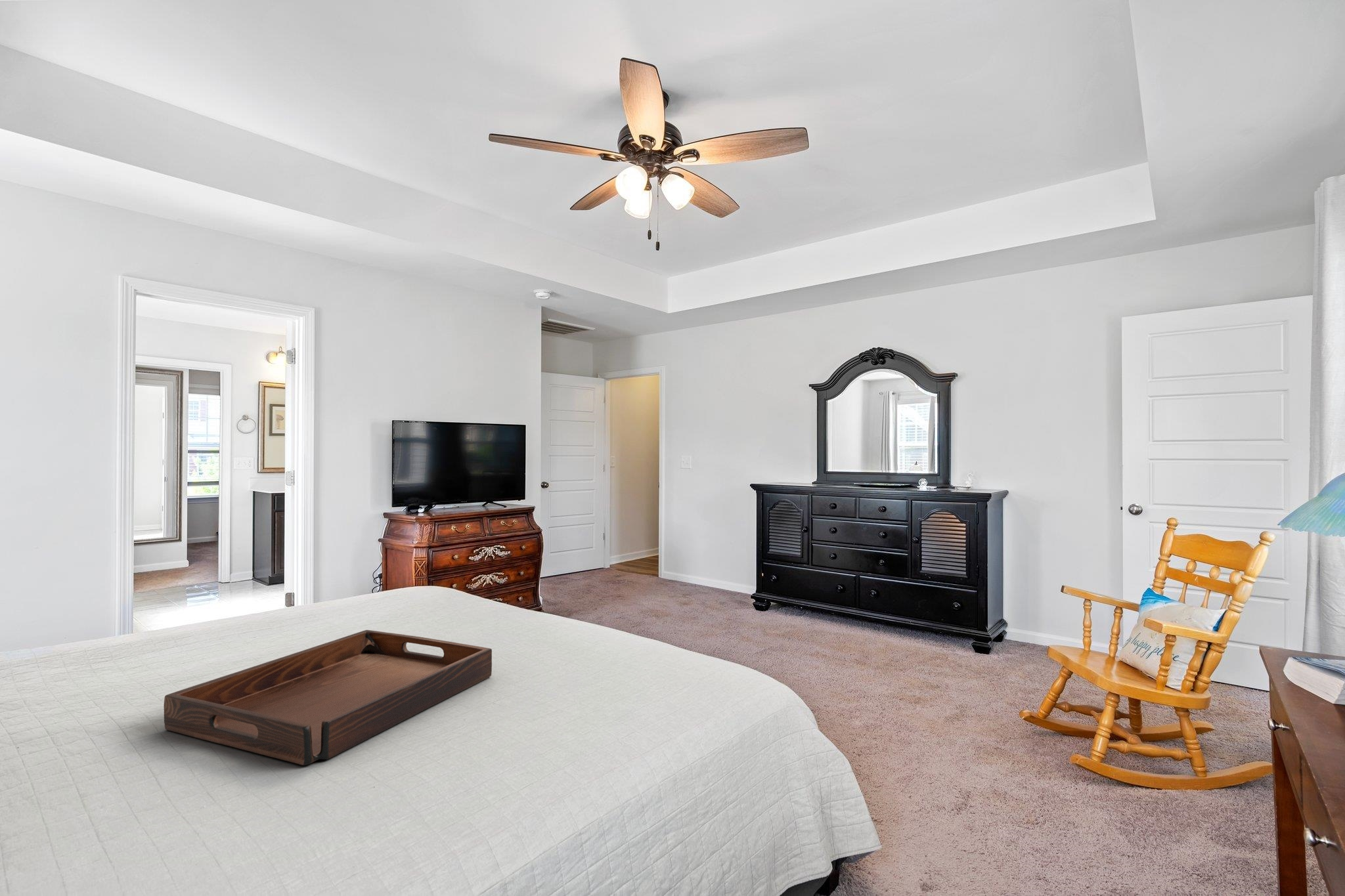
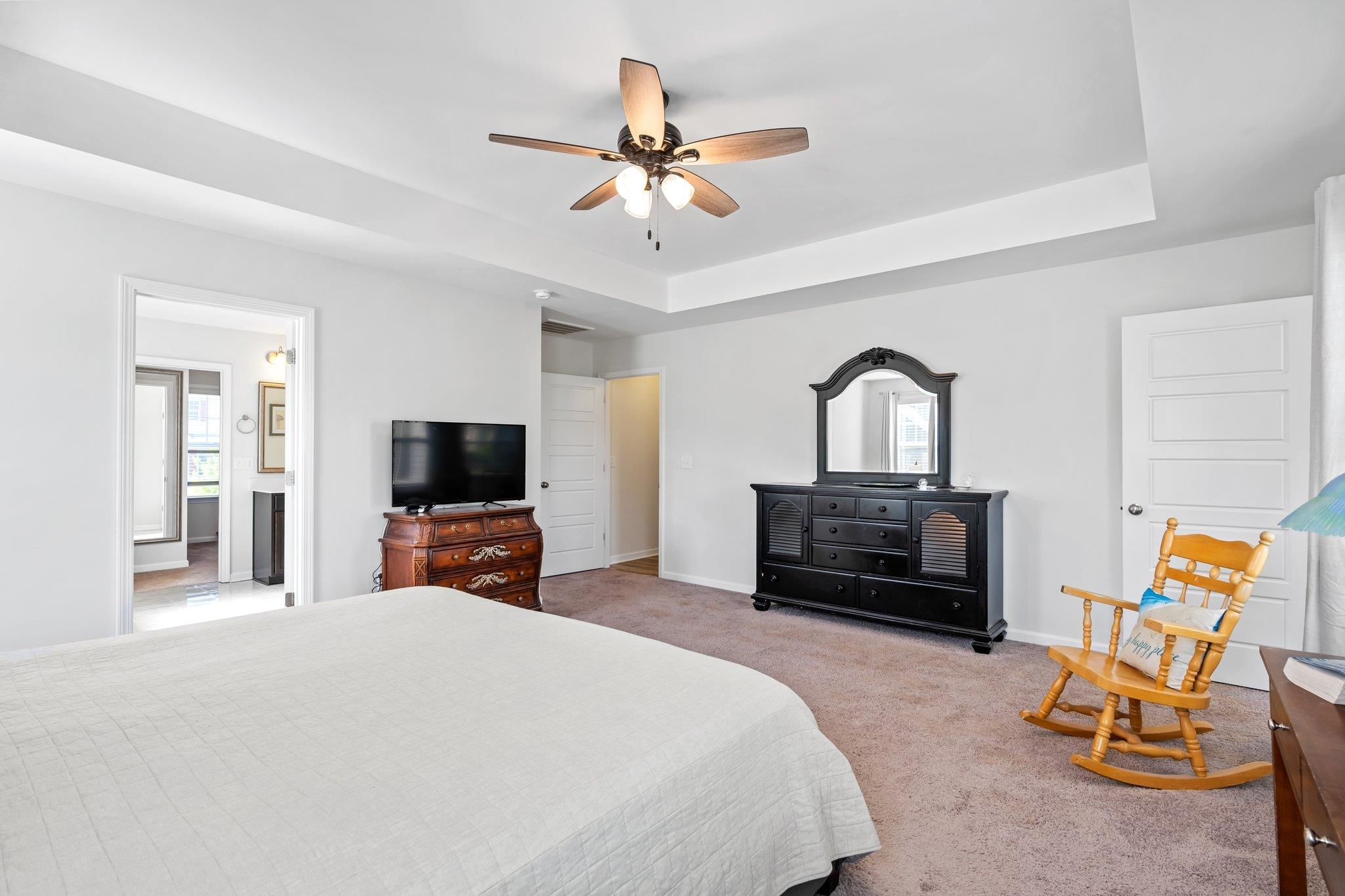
- serving tray [164,629,493,766]
